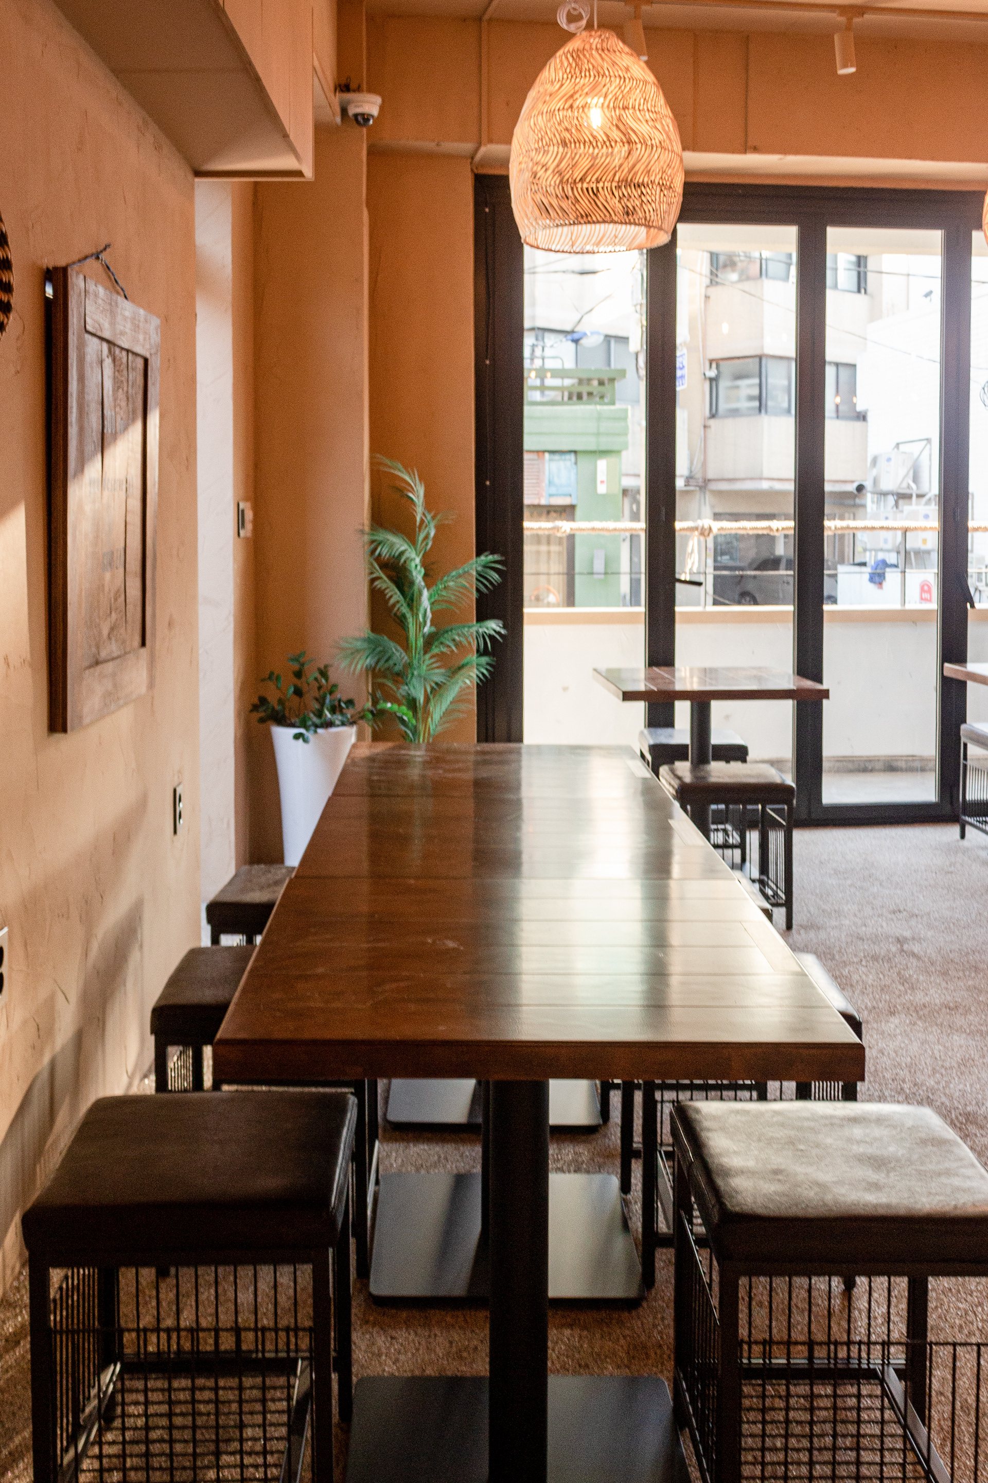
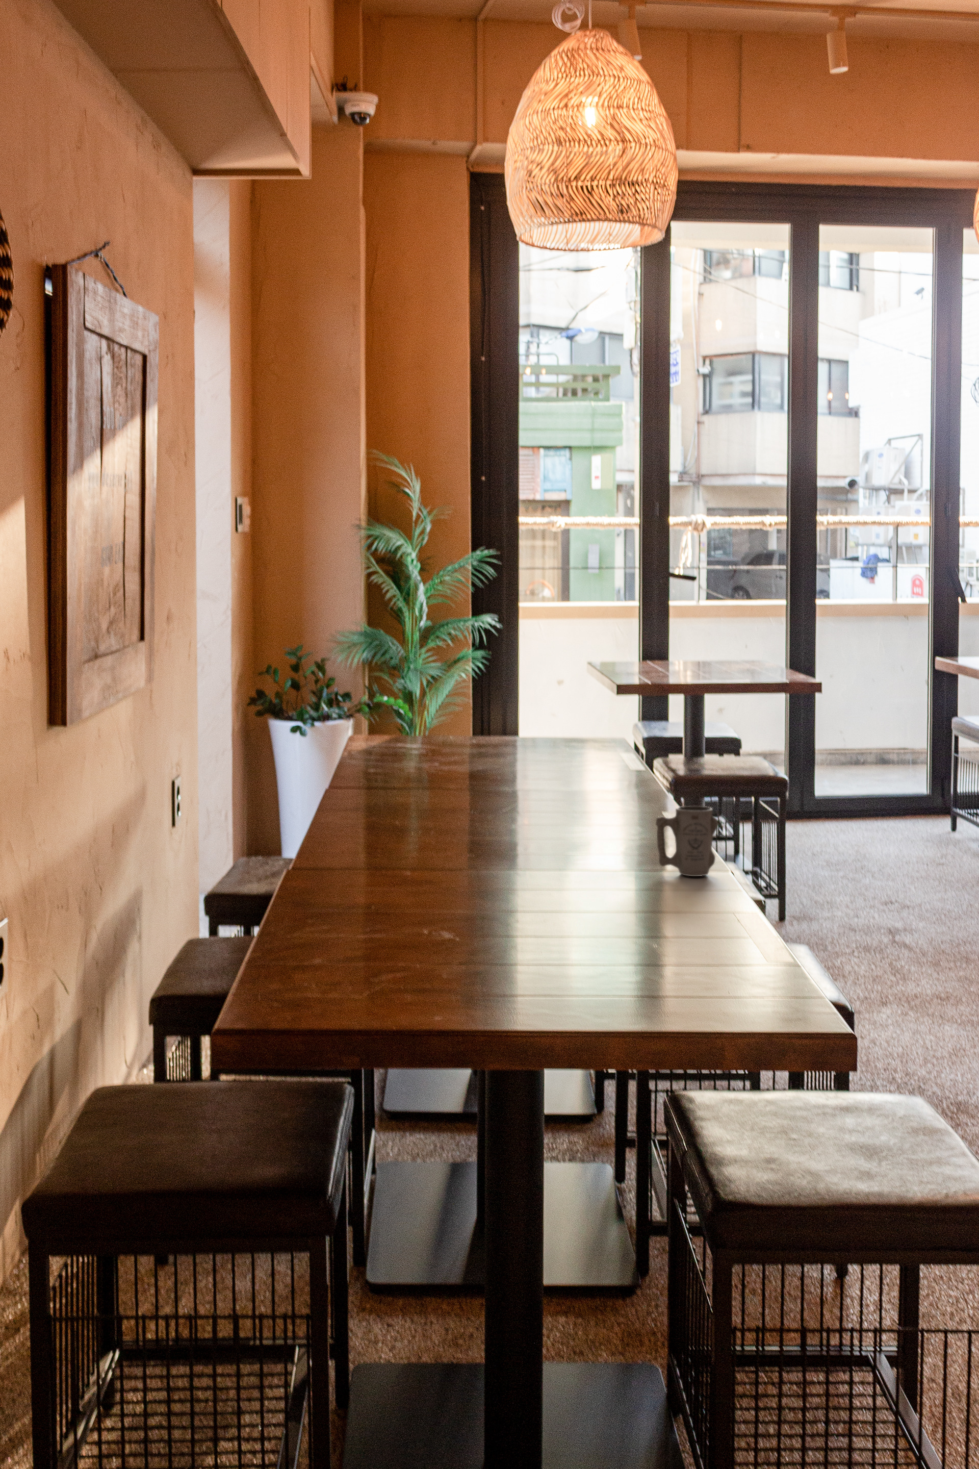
+ mug [656,806,719,877]
